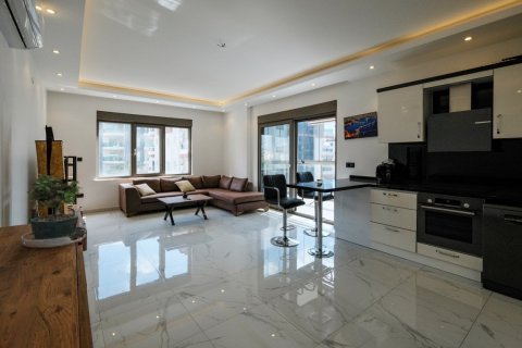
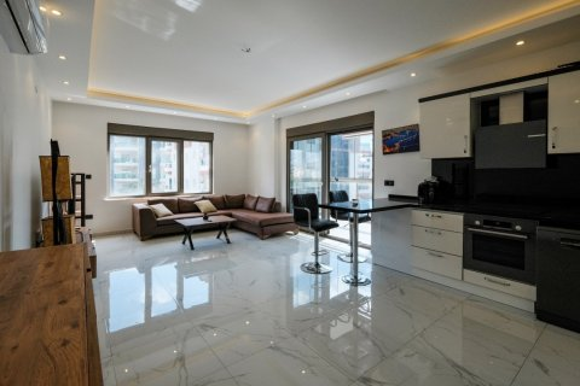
- potted plant [21,173,88,249]
